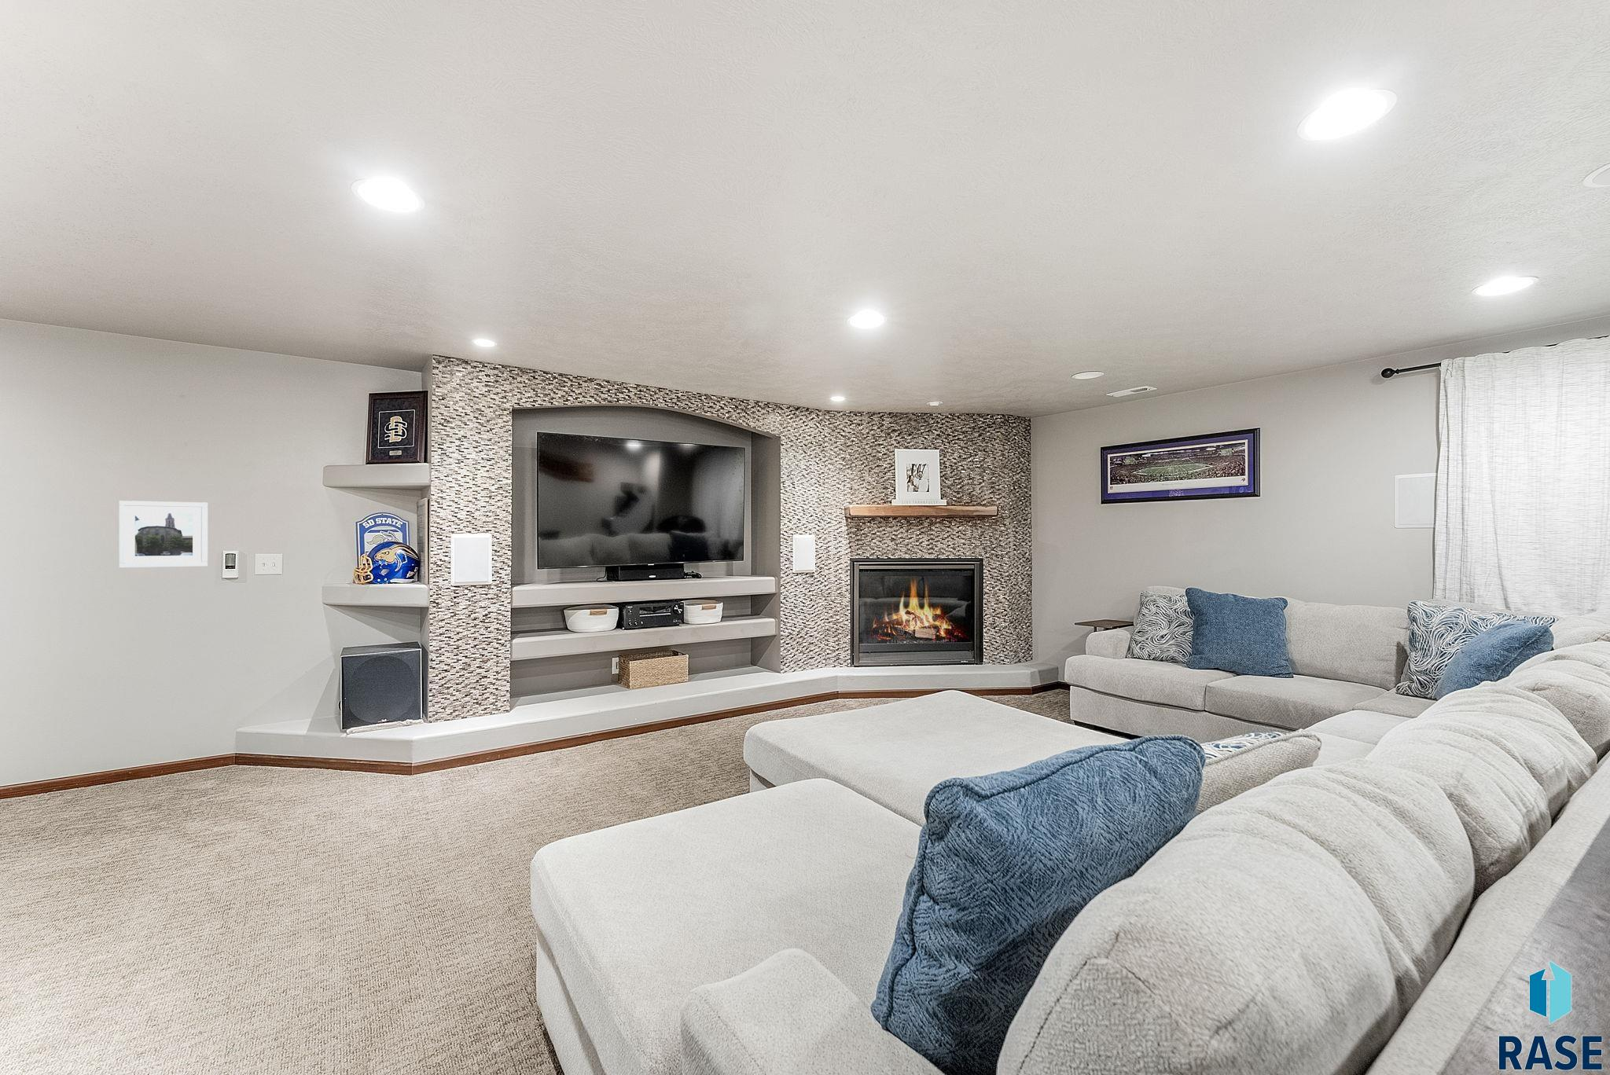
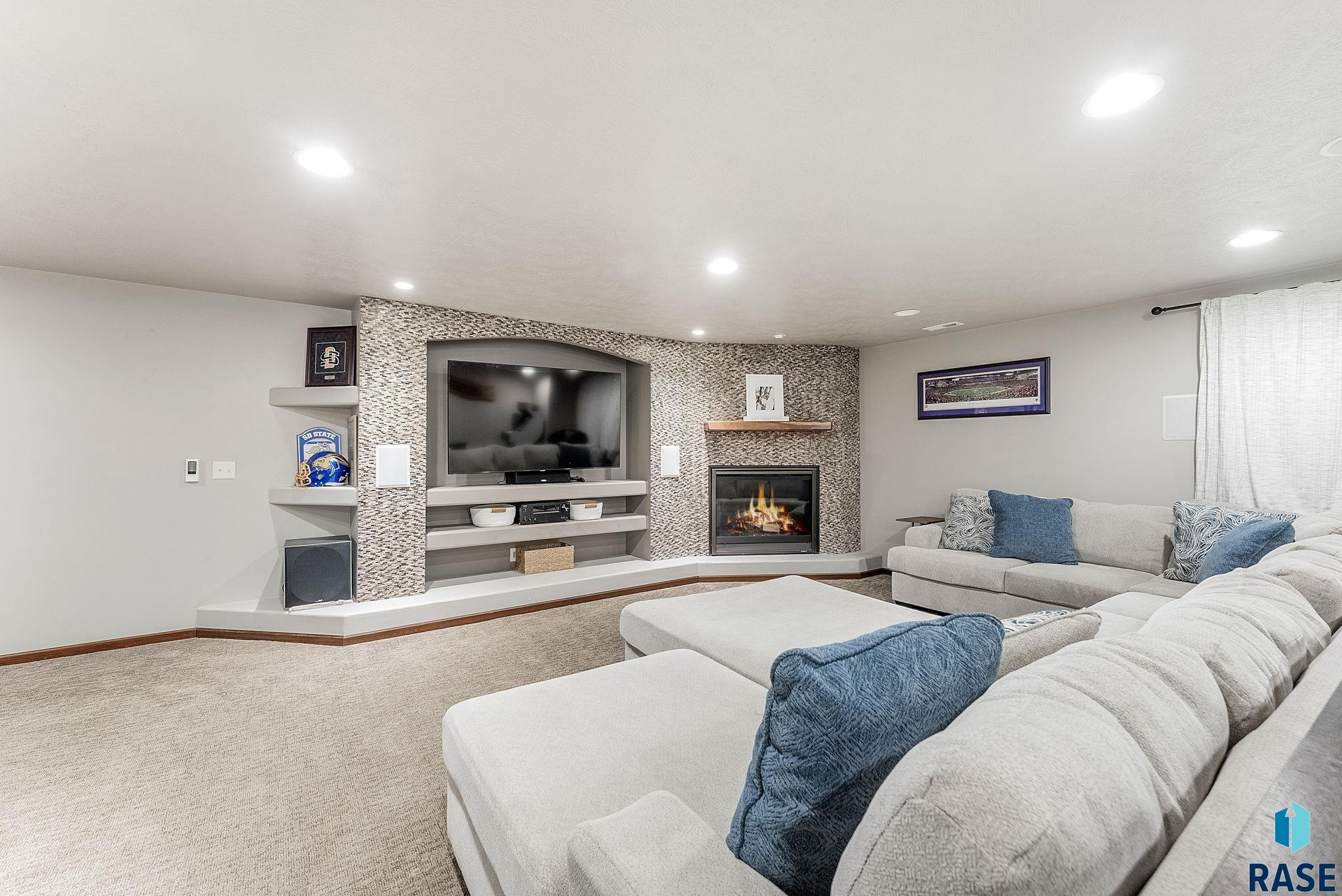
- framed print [118,500,209,569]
